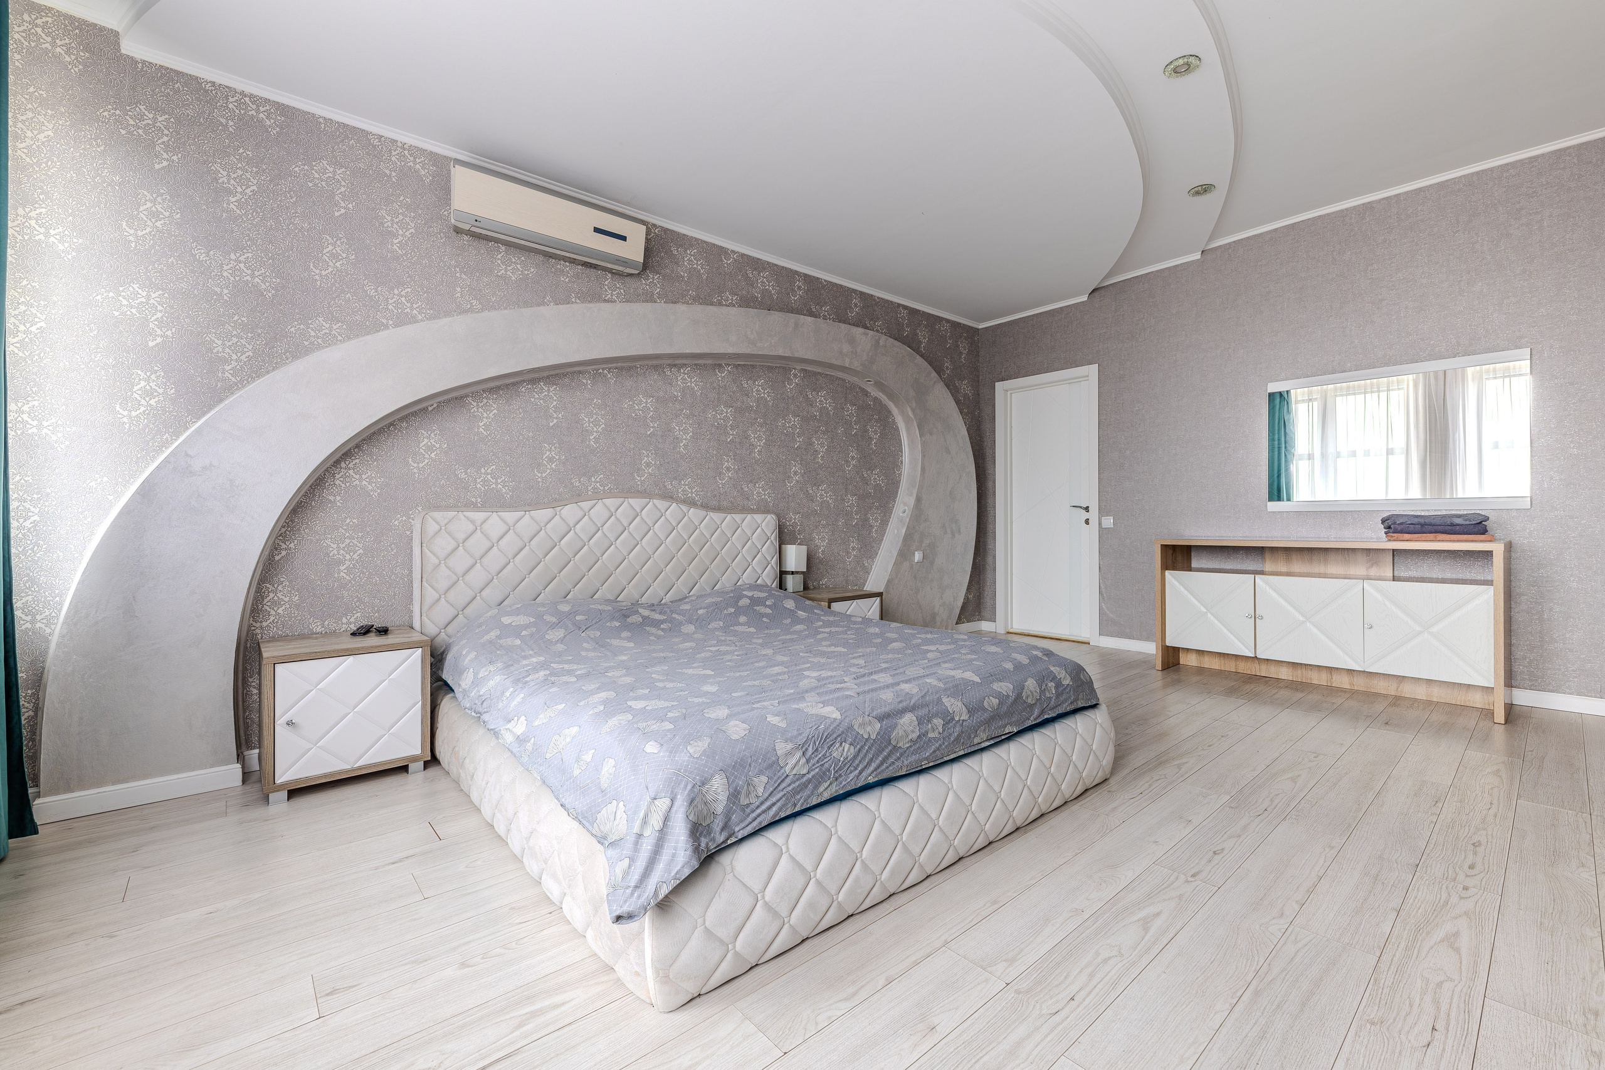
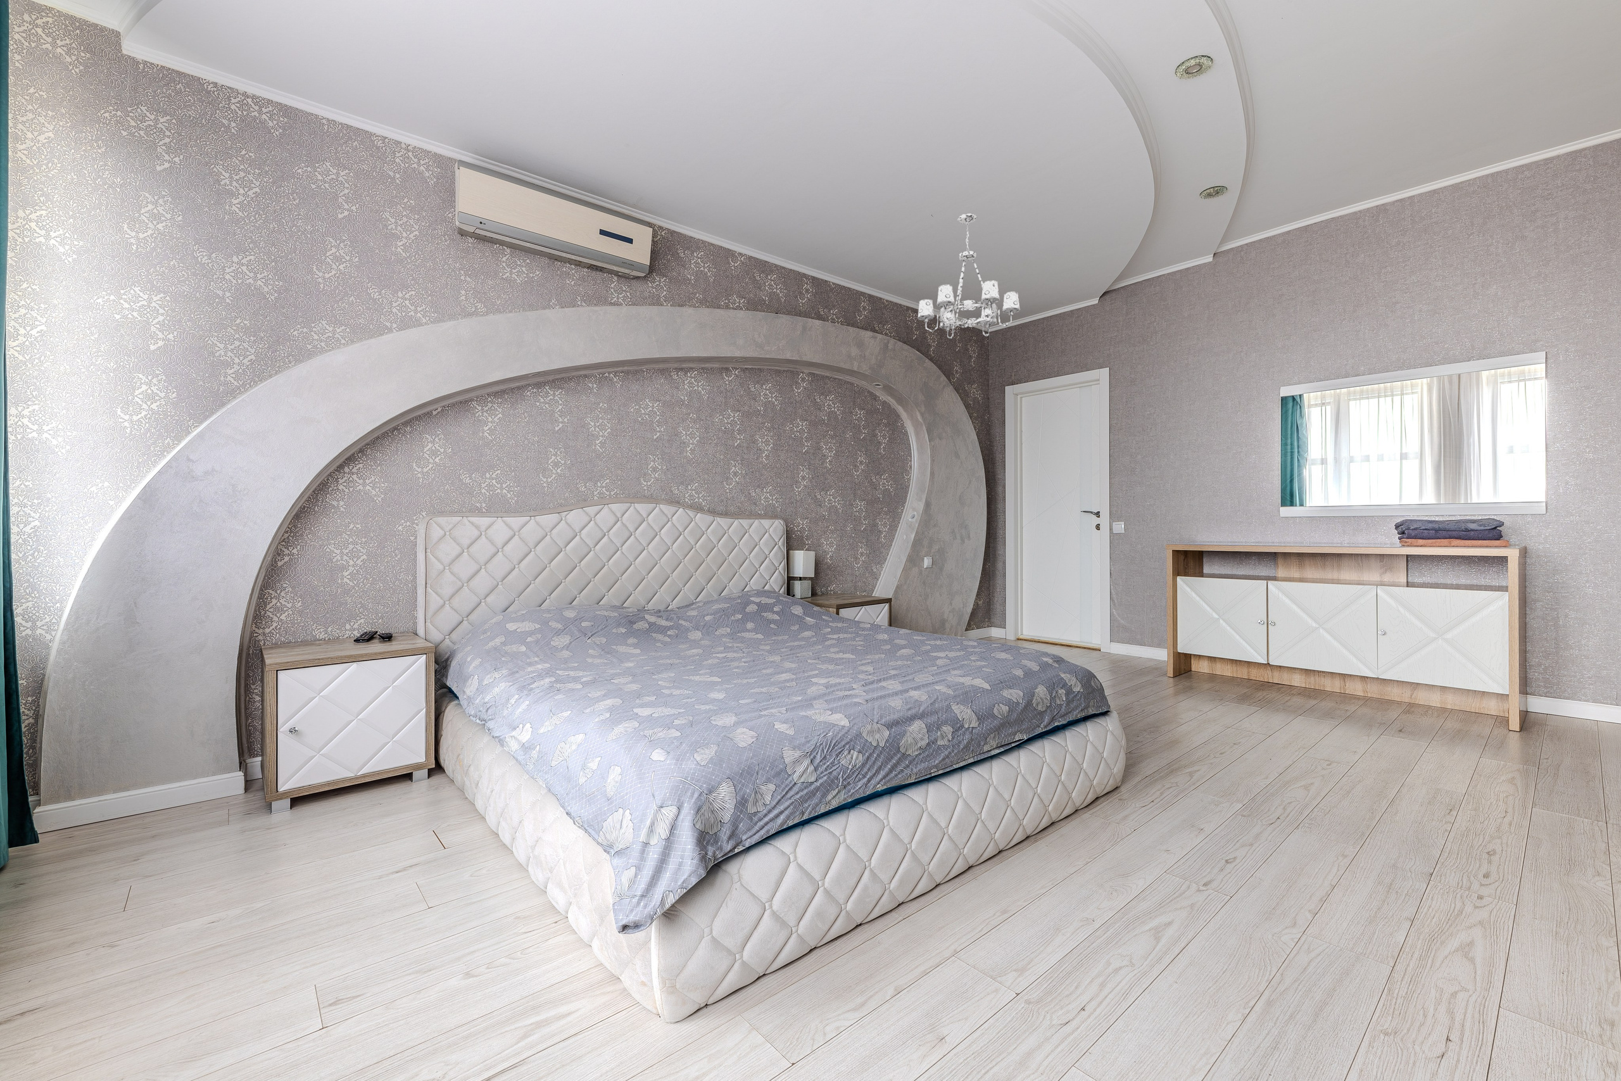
+ chandelier [917,212,1020,340]
